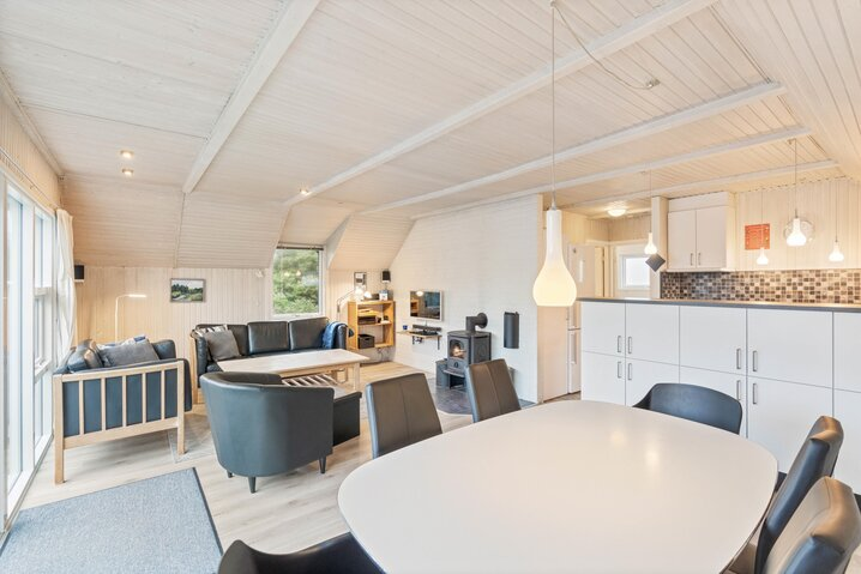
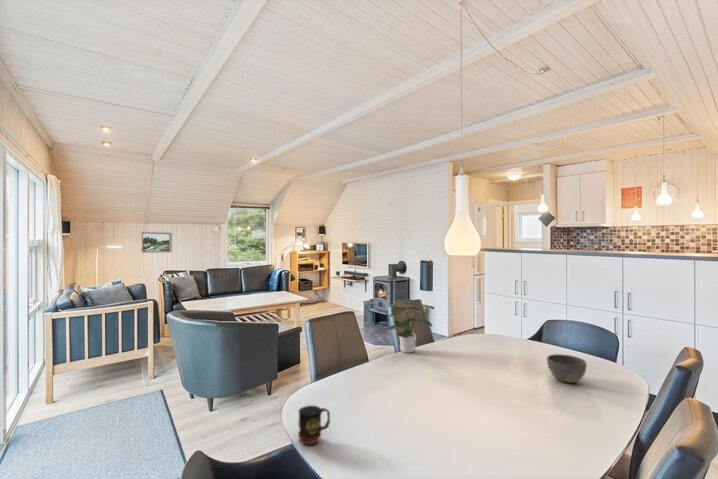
+ mug [297,404,331,446]
+ potted plant [385,298,436,354]
+ bowl [546,353,587,384]
